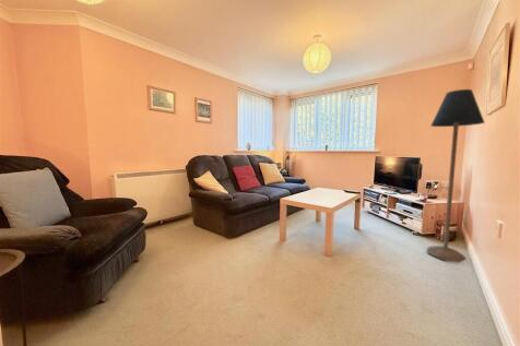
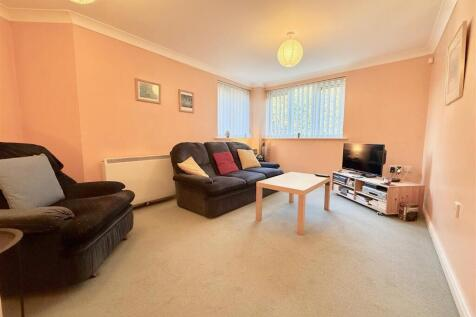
- floor lamp [426,88,486,263]
